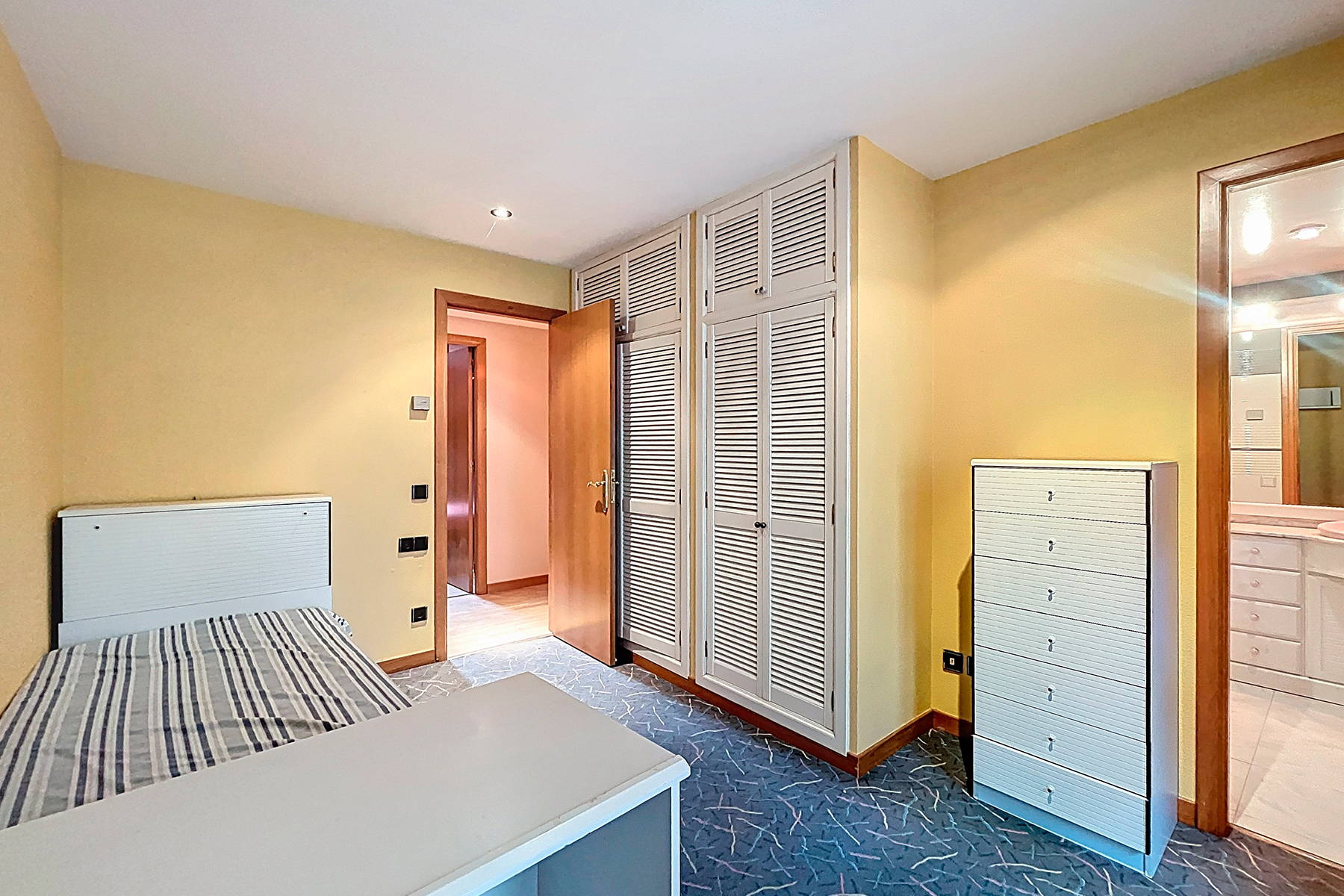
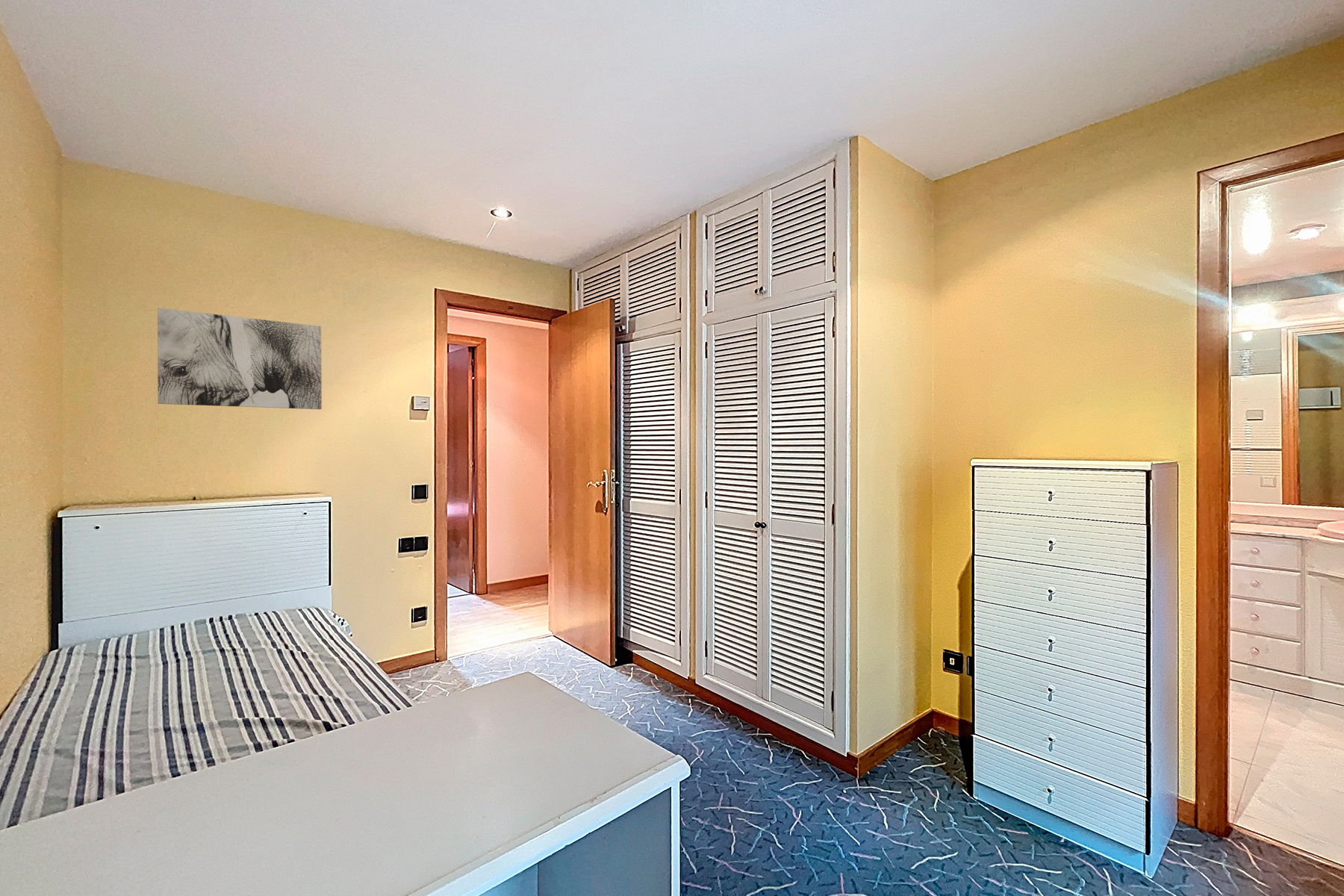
+ wall art [157,307,323,410]
